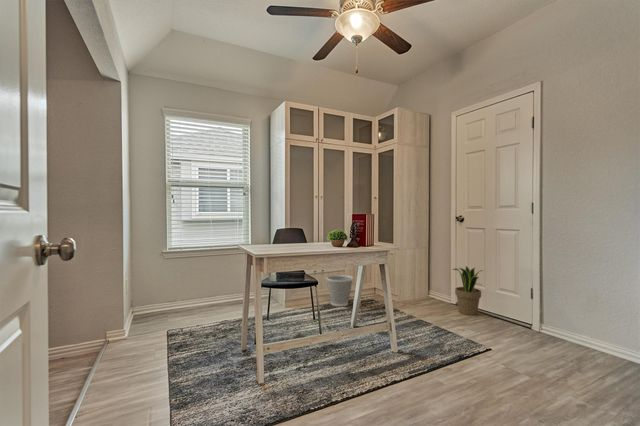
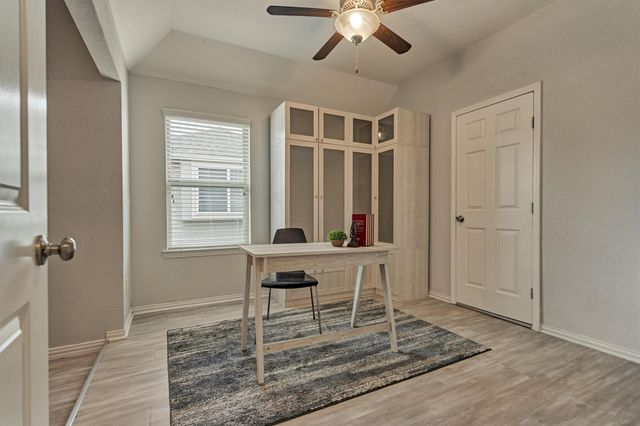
- potted plant [452,265,484,316]
- wastebasket [325,274,354,307]
